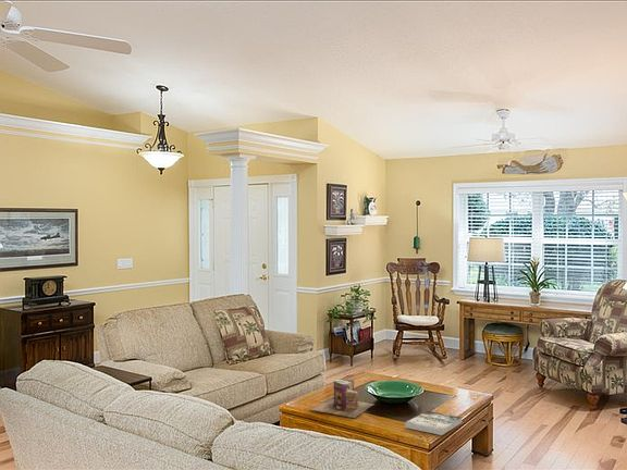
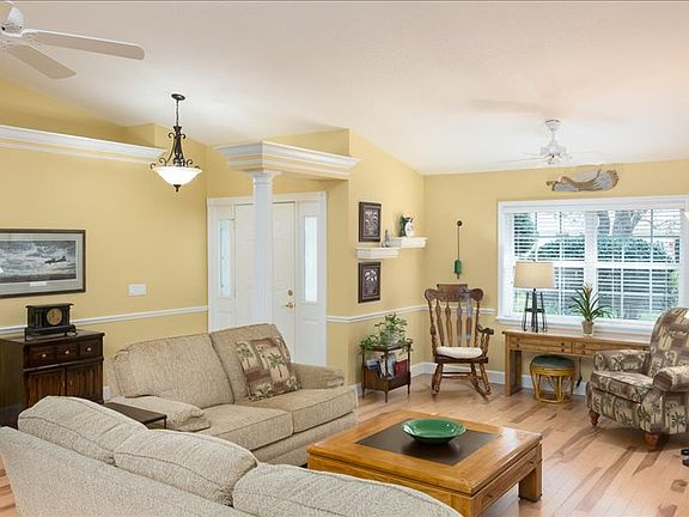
- books [309,379,376,419]
- book [404,410,463,436]
